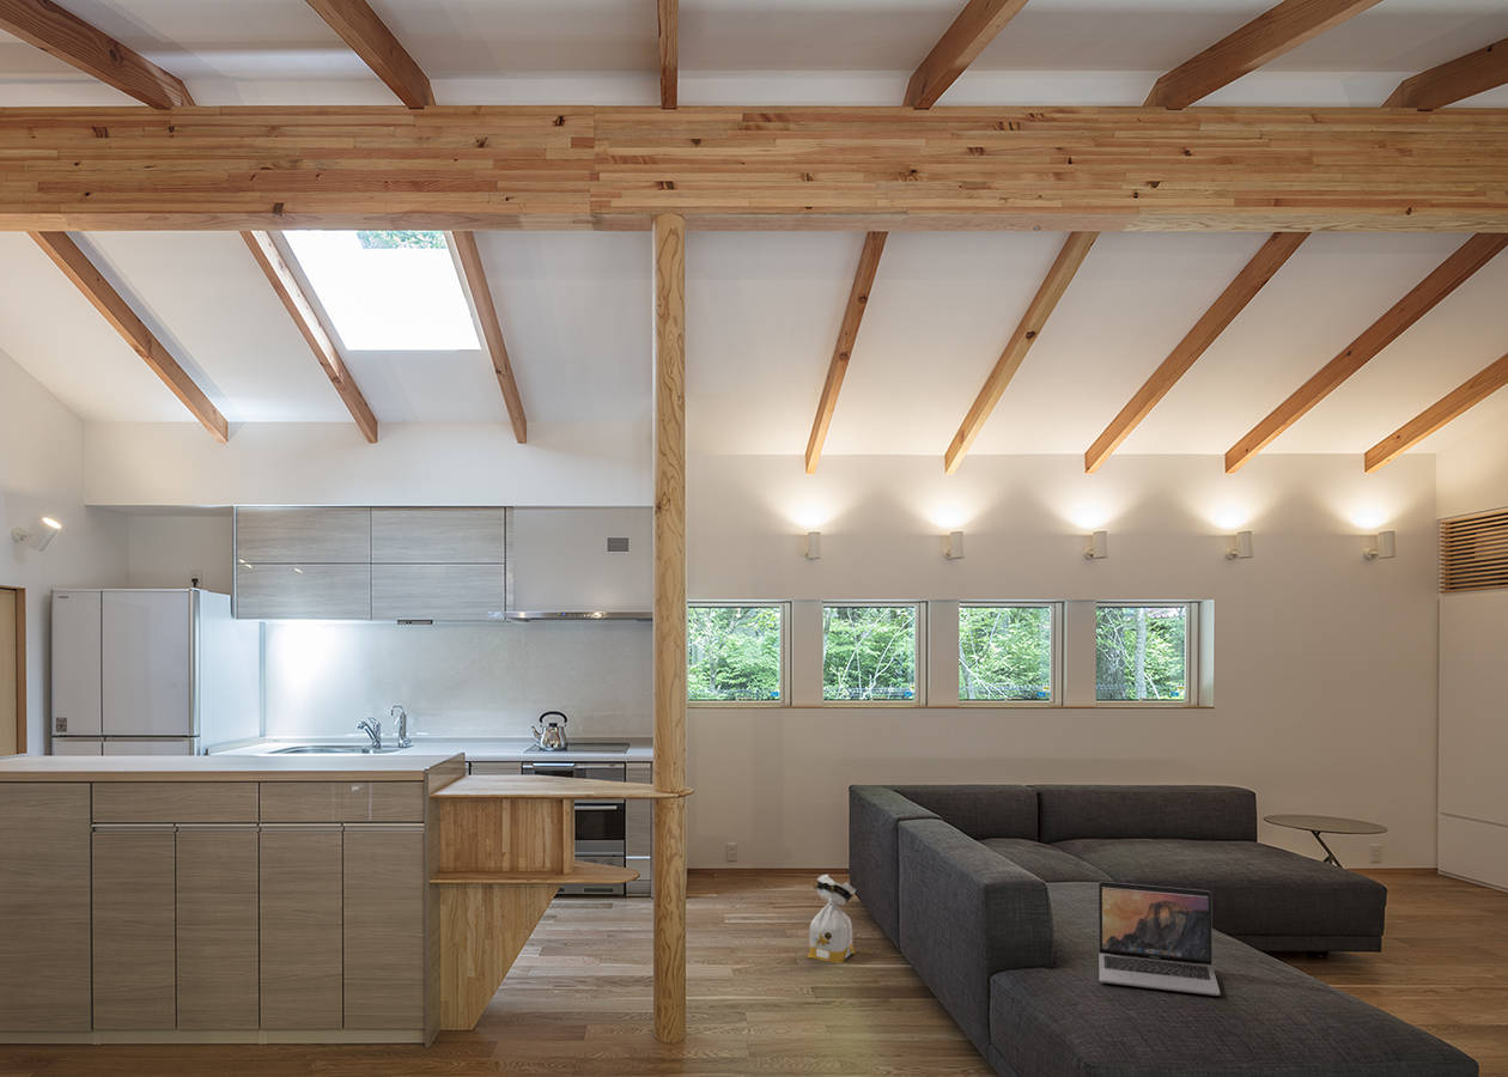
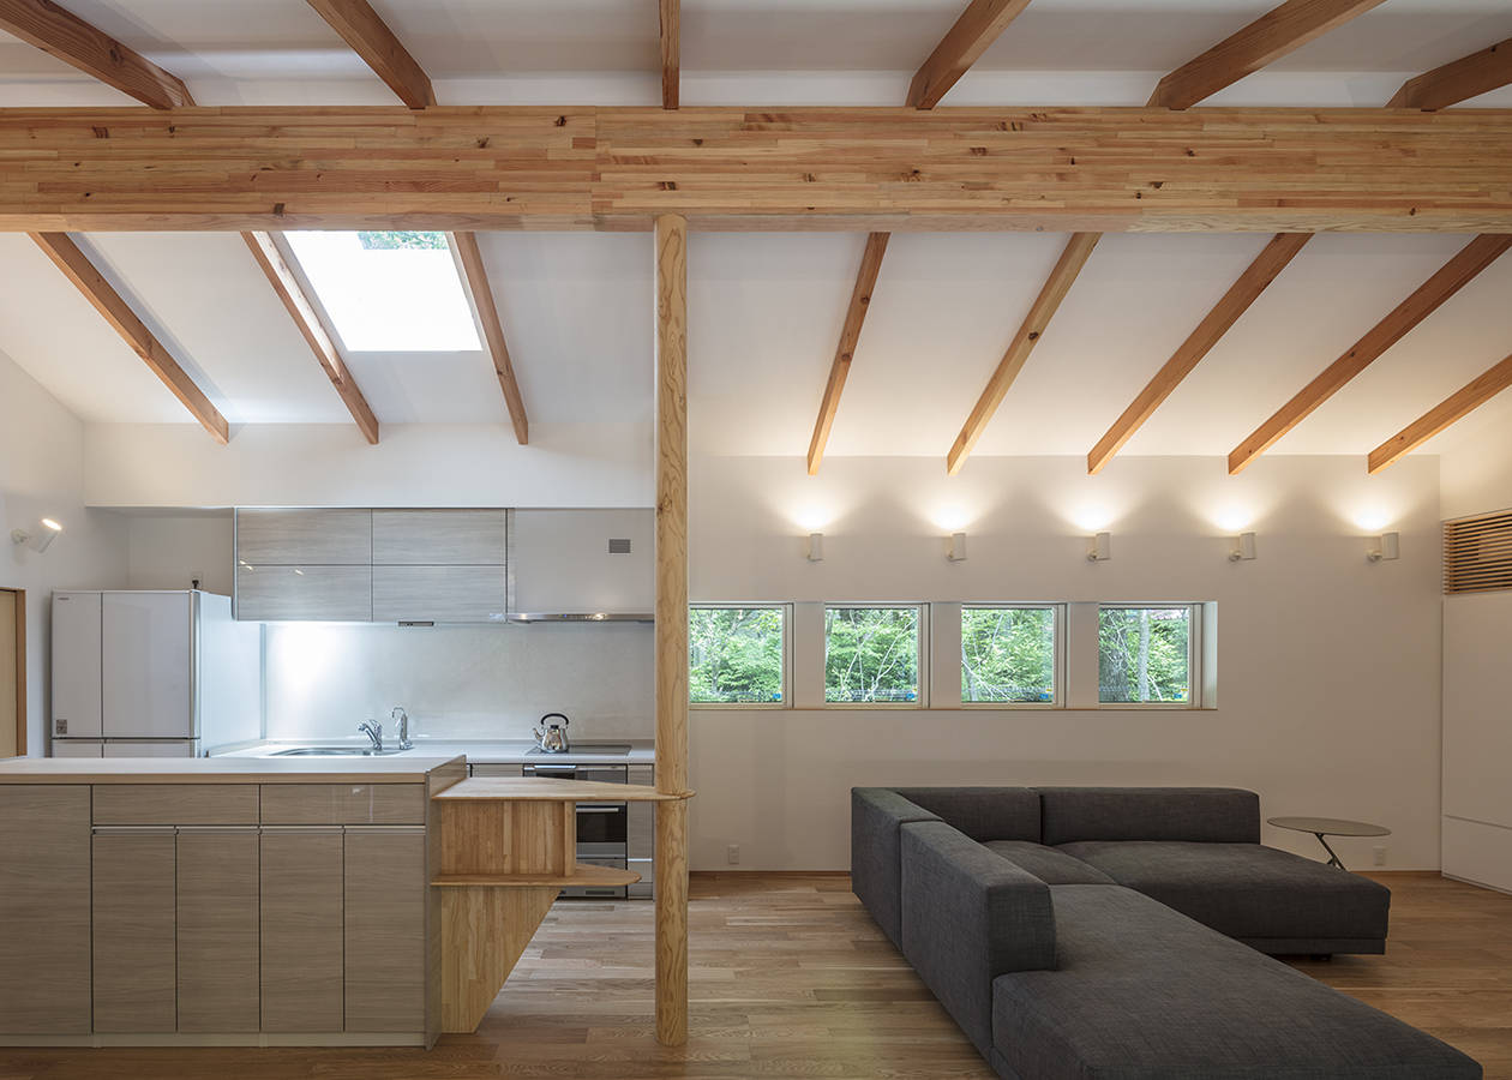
- laptop [1097,881,1221,997]
- bag [807,874,857,963]
